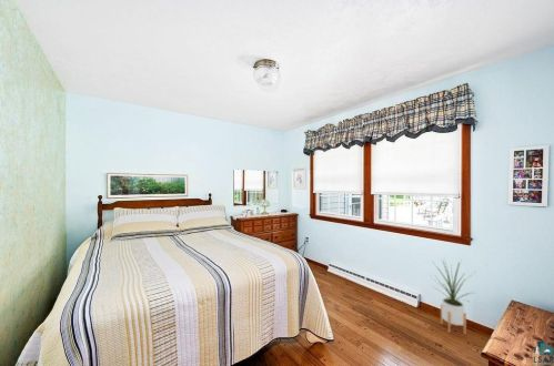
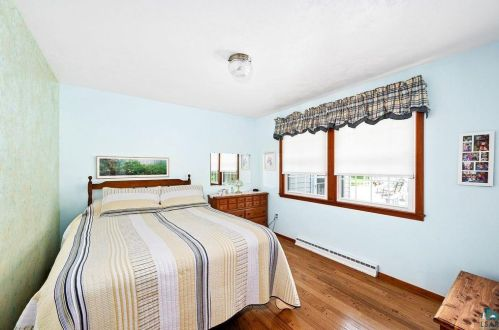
- house plant [430,257,475,336]
